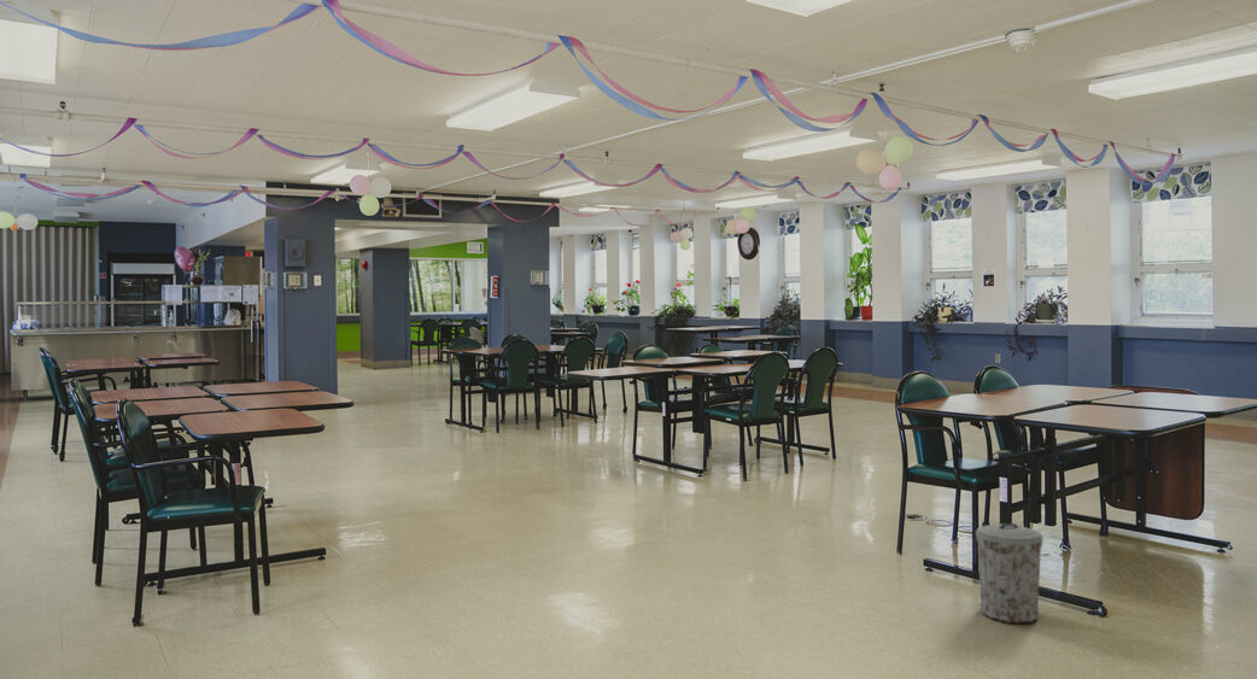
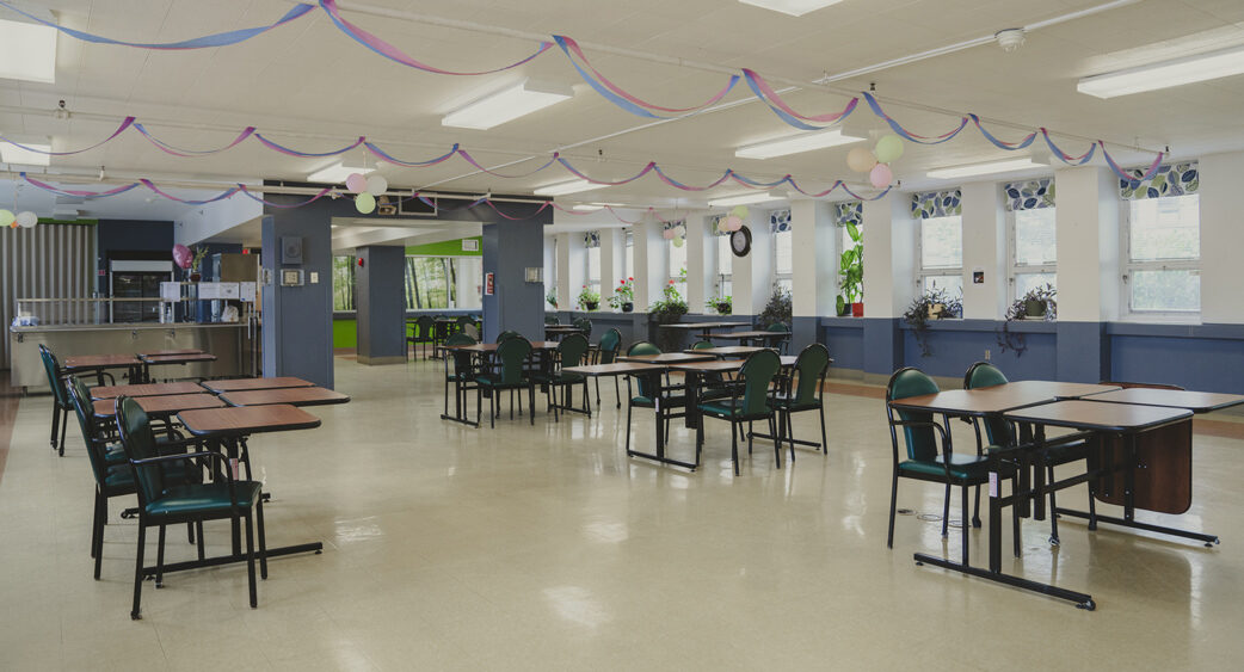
- trash can [975,522,1045,625]
